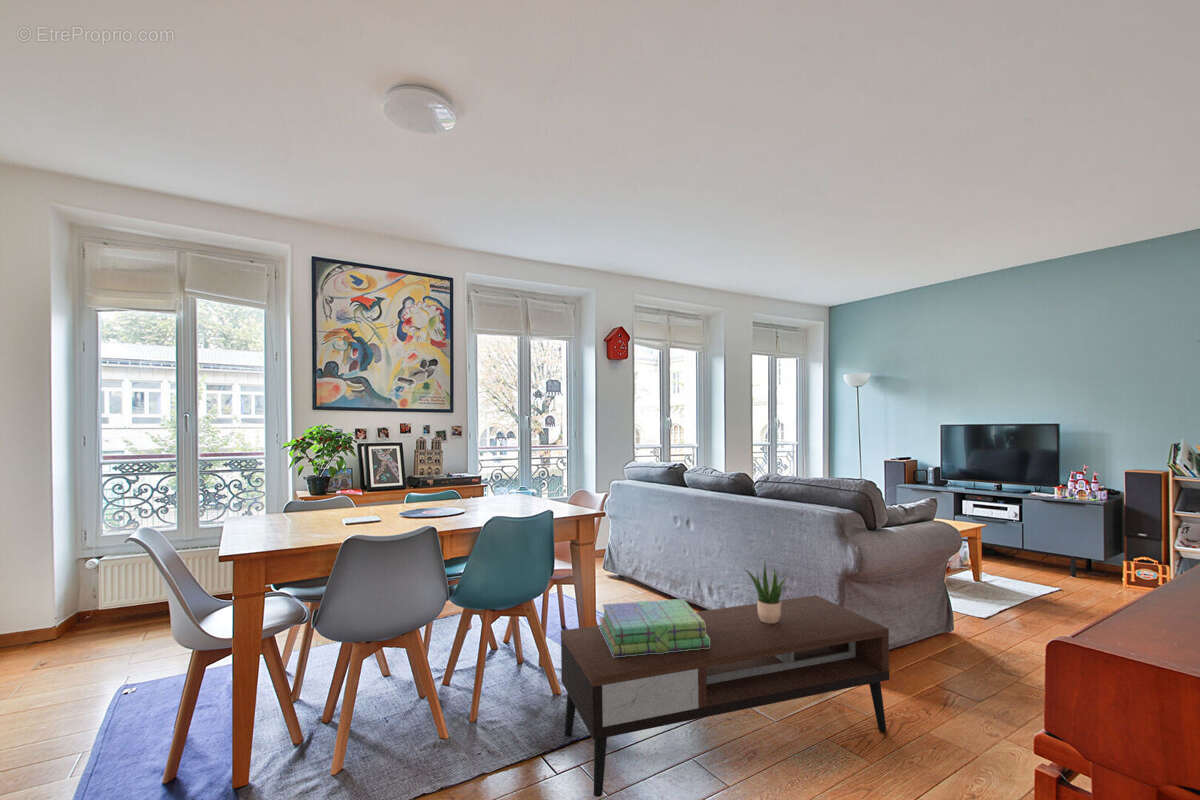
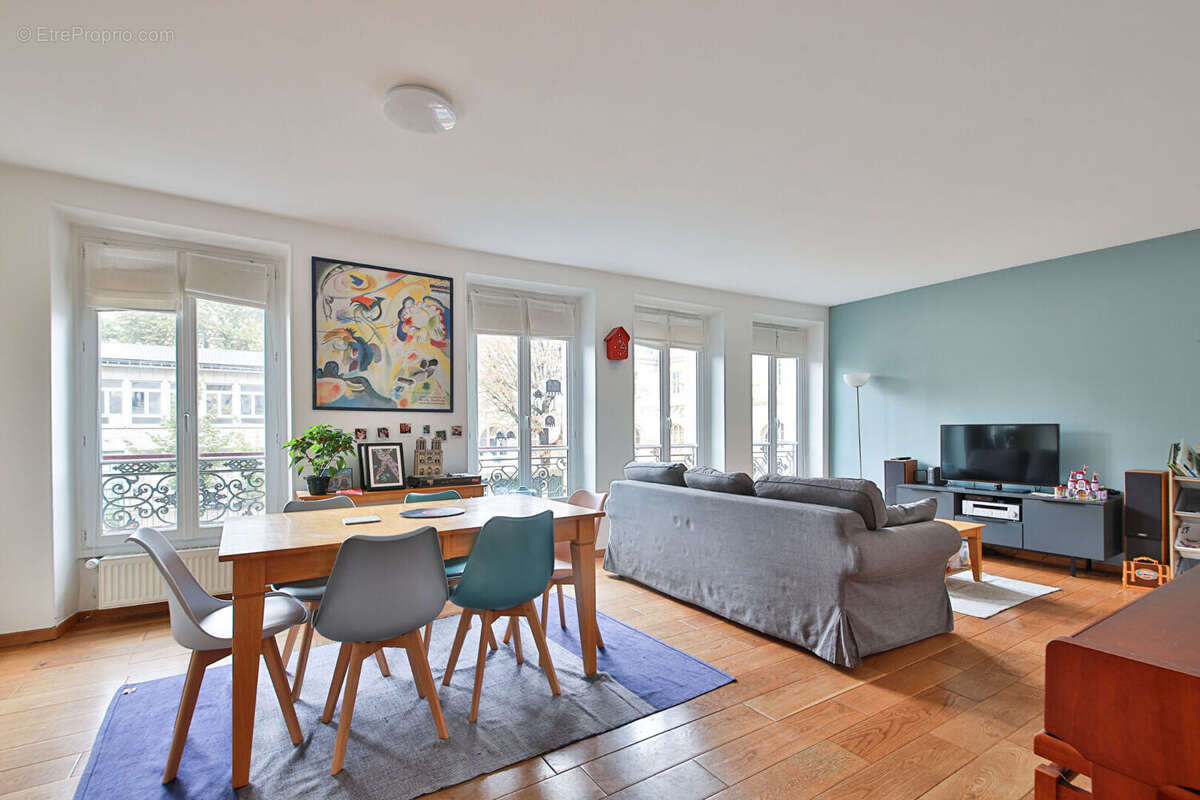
- potted plant [742,561,790,623]
- coffee table [560,594,890,798]
- stack of books [598,598,710,658]
